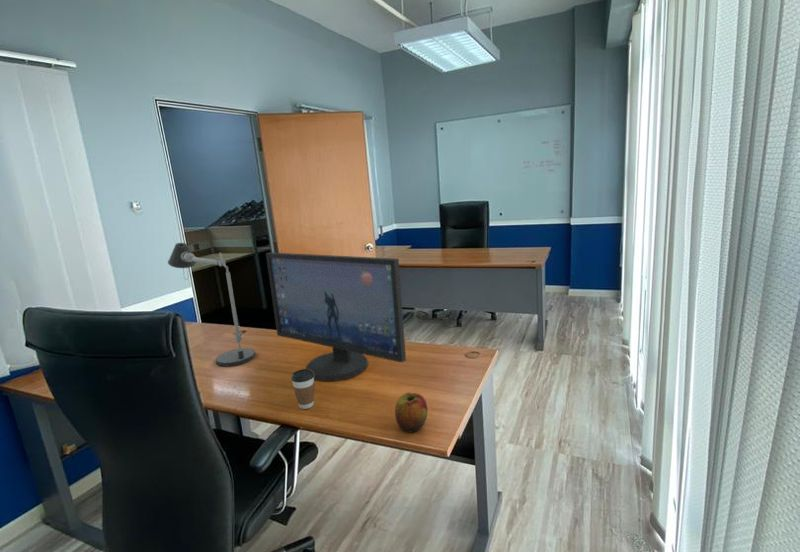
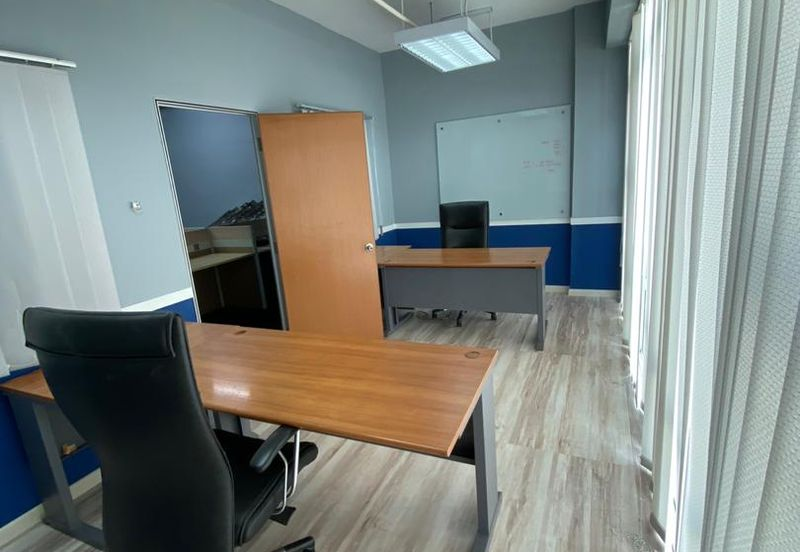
- computer monitor [265,251,407,382]
- apple [394,392,428,434]
- coffee cup [290,368,315,410]
- desk lamp [167,242,256,367]
